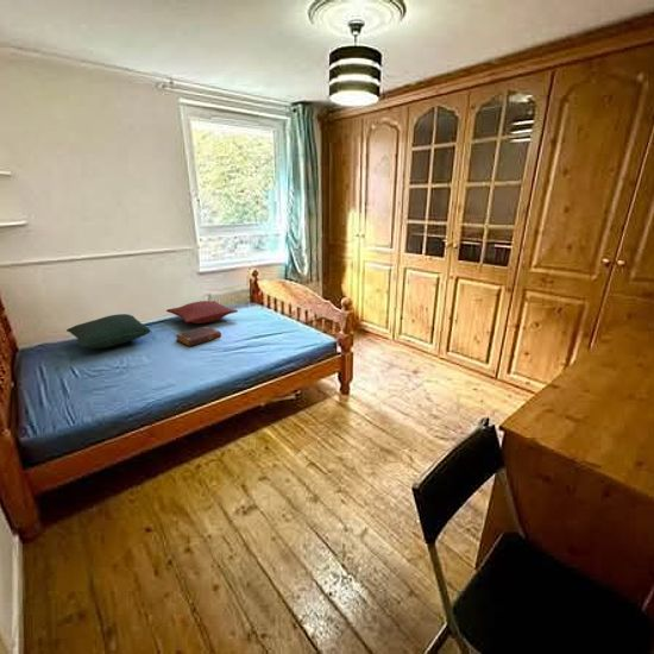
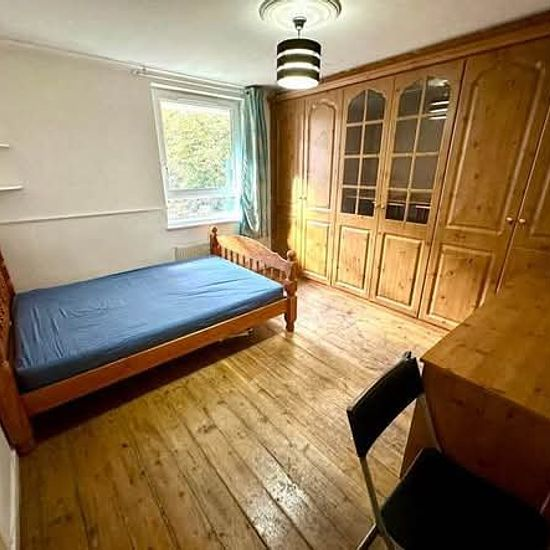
- book [175,326,222,347]
- pillow [65,313,152,350]
- pillow [165,300,239,325]
